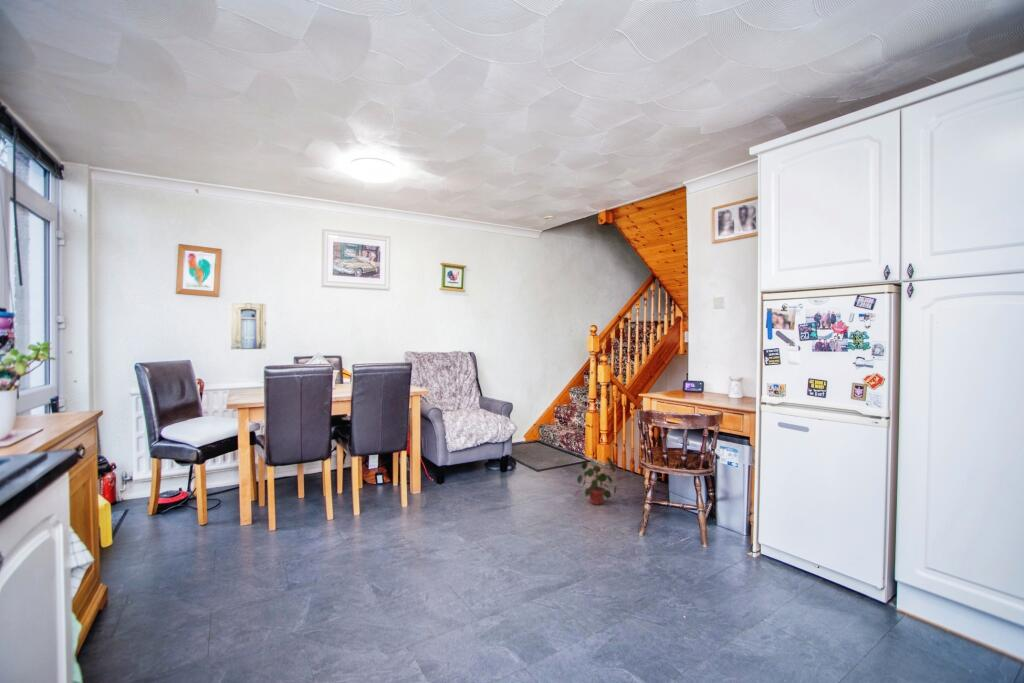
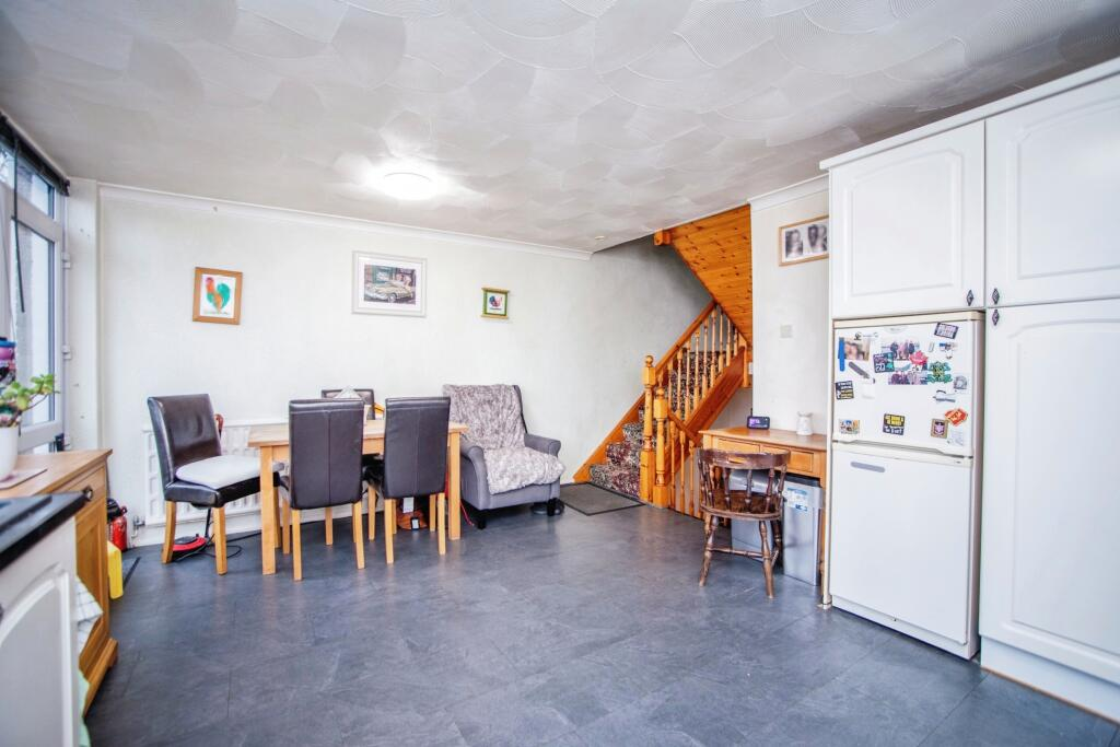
- wall art [230,302,267,350]
- potted plant [576,456,617,506]
